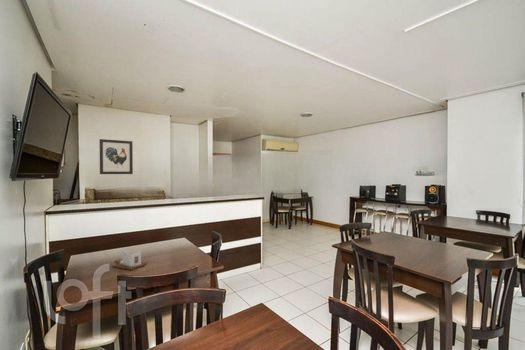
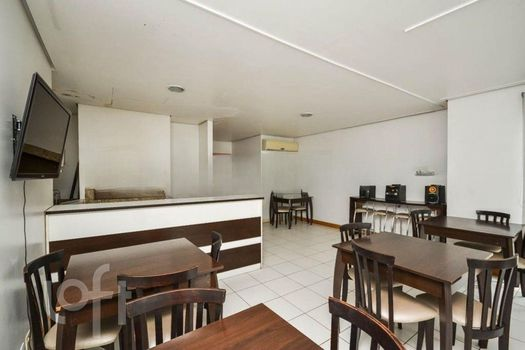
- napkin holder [111,249,148,271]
- wall art [99,138,134,175]
